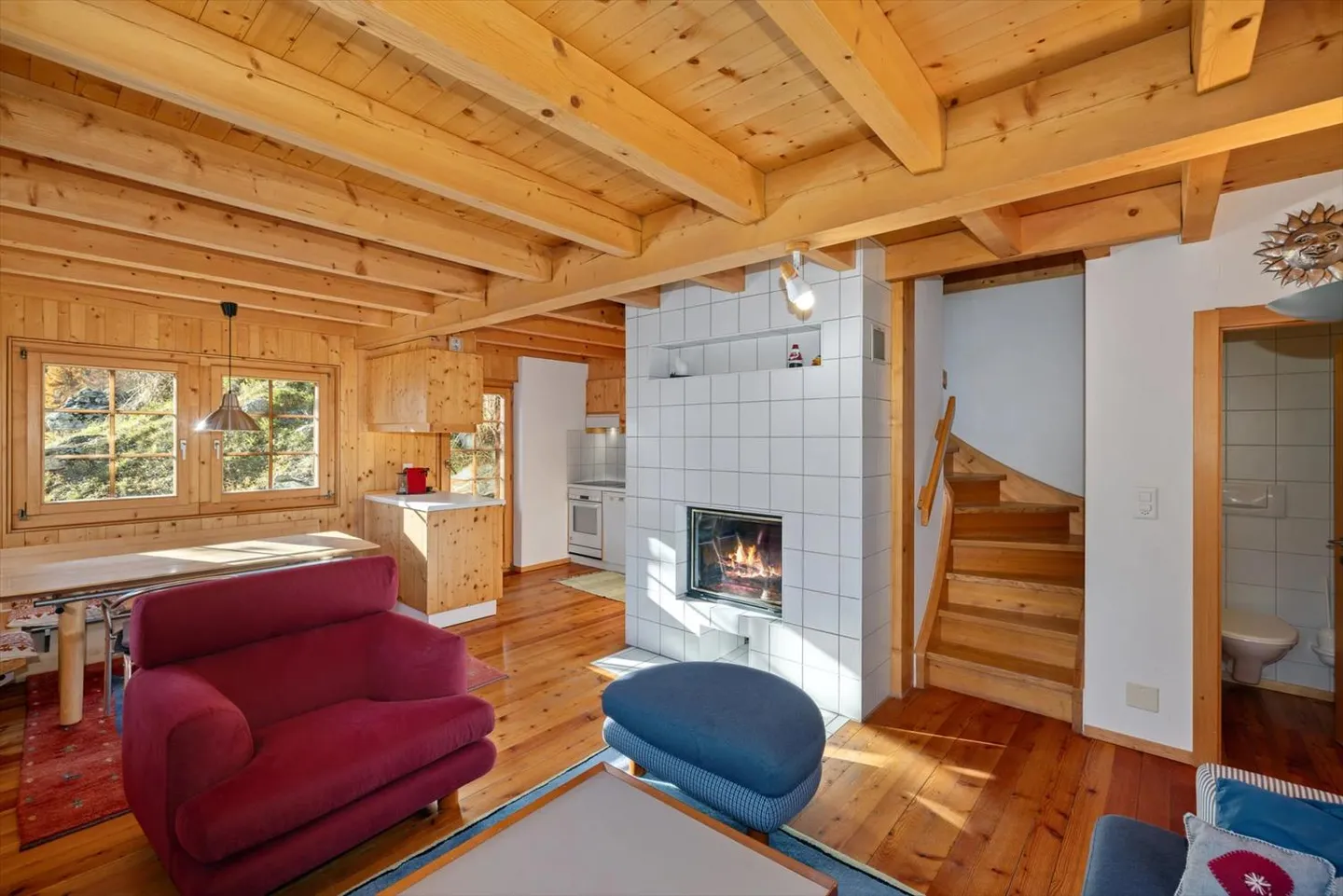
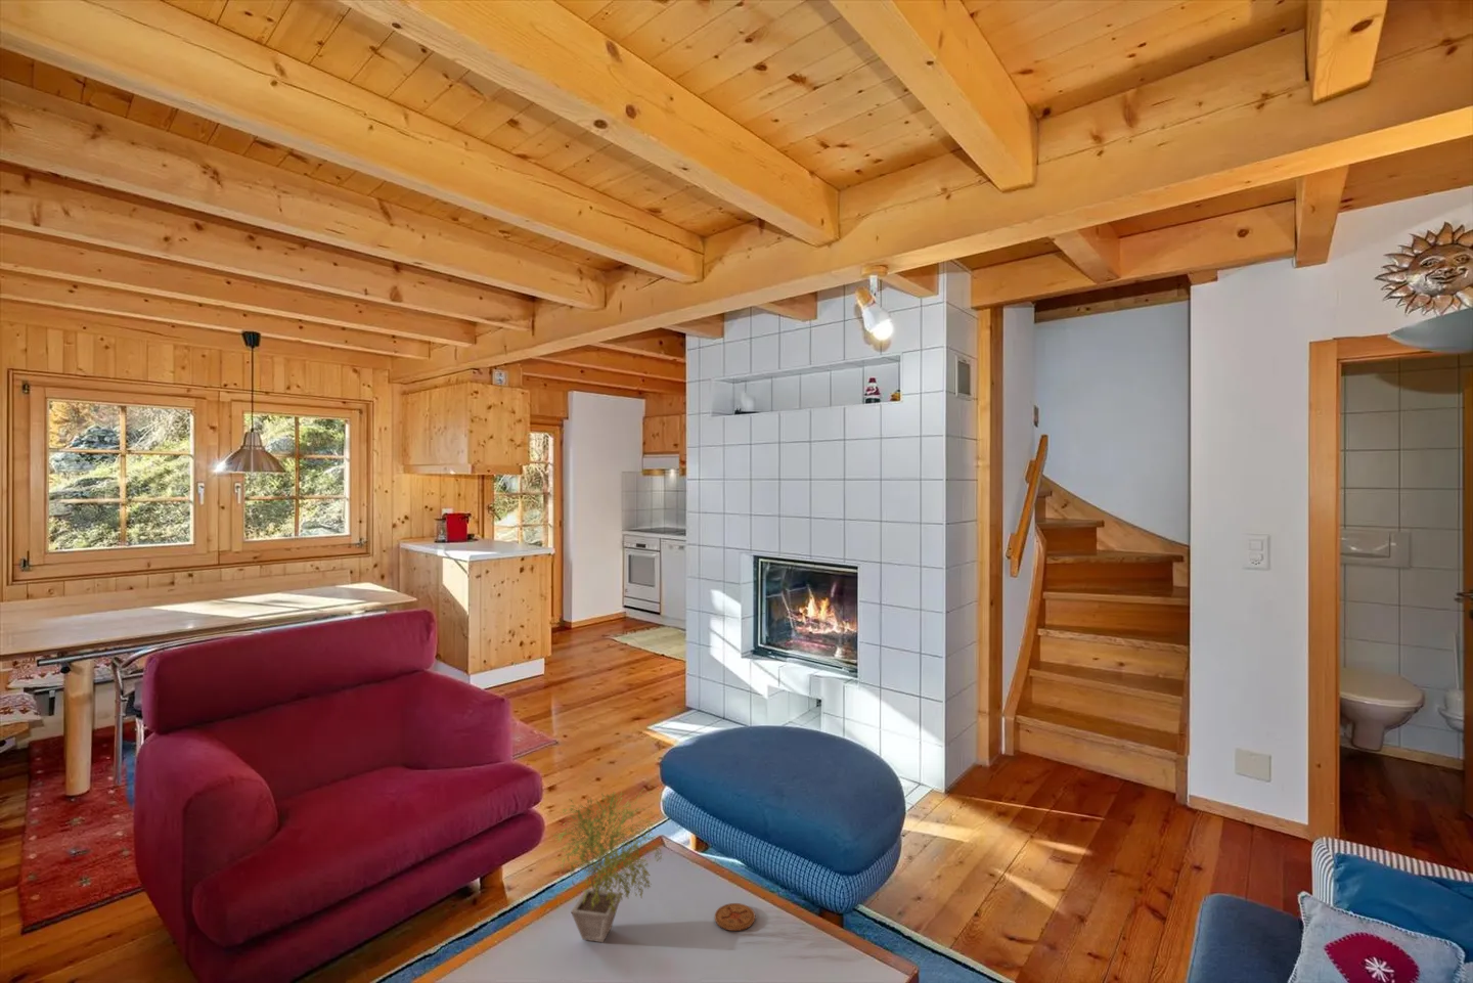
+ potted plant [549,789,664,944]
+ coaster [714,902,756,931]
